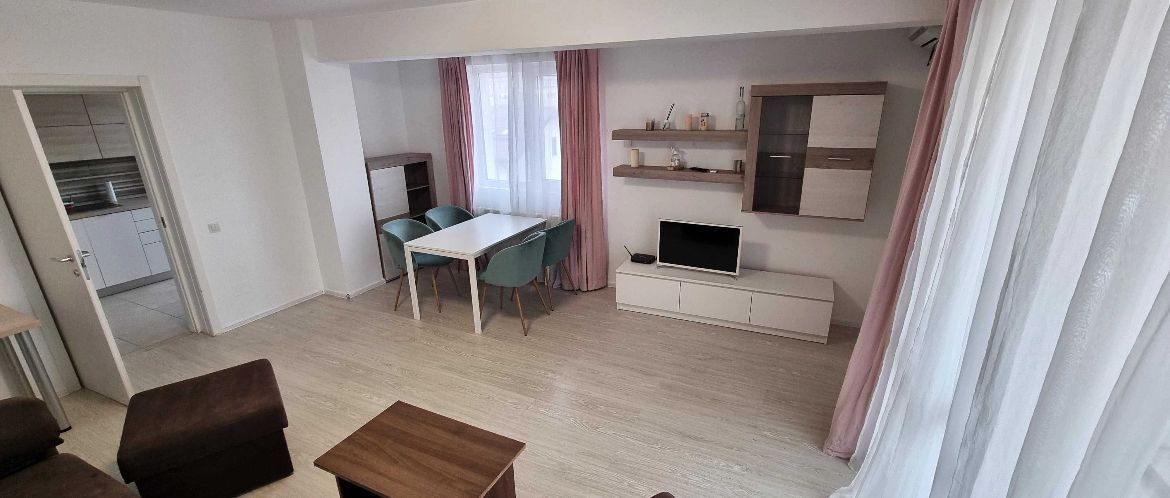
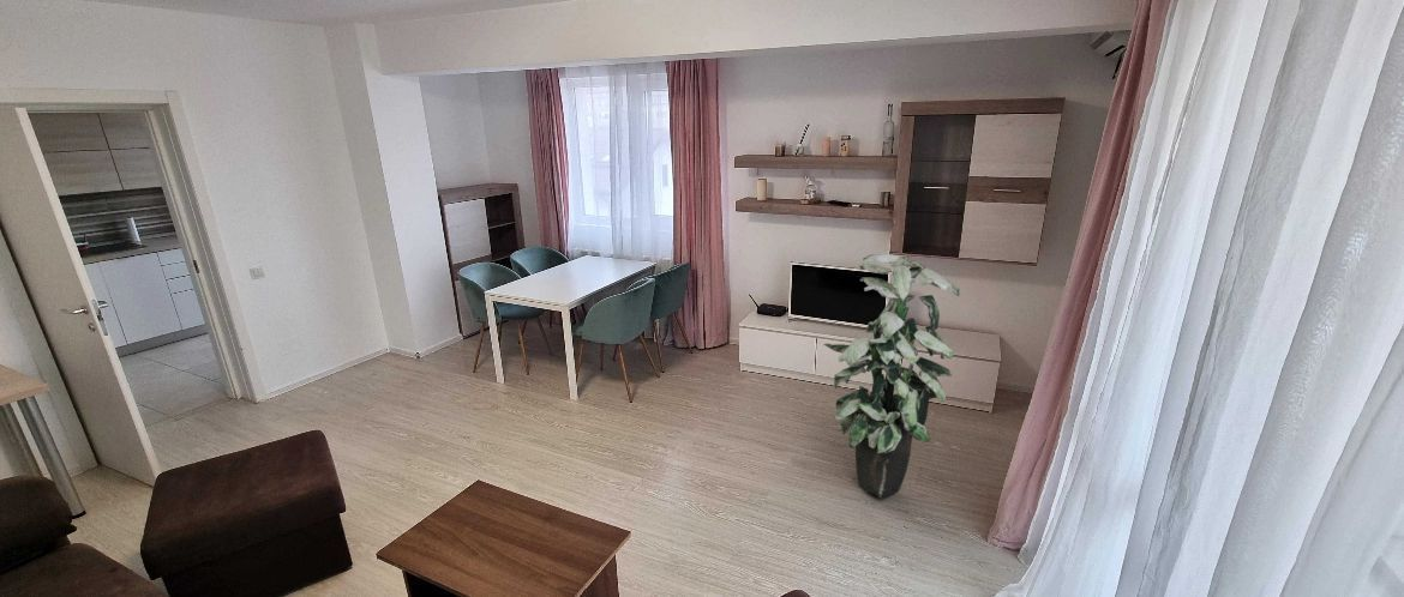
+ indoor plant [822,253,961,499]
